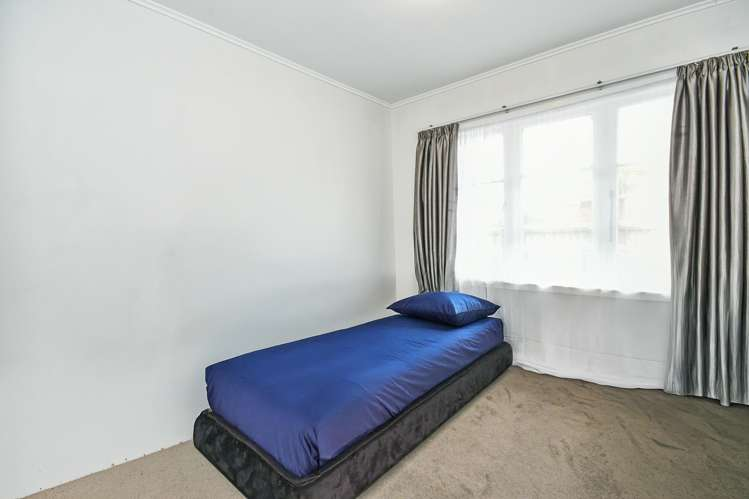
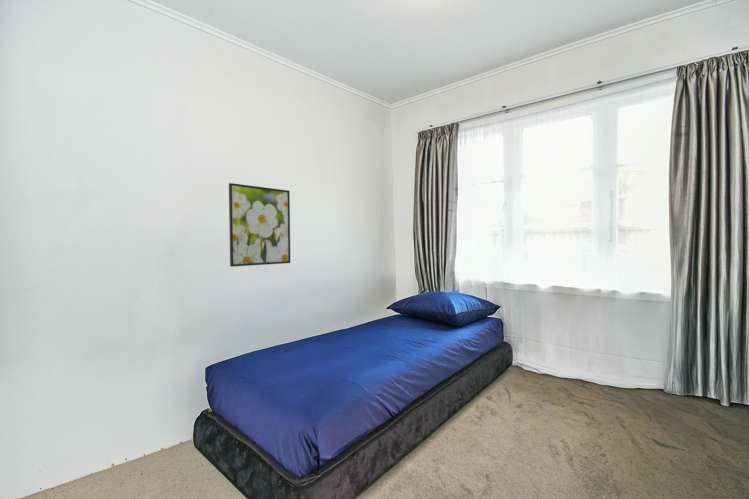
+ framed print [228,182,291,268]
